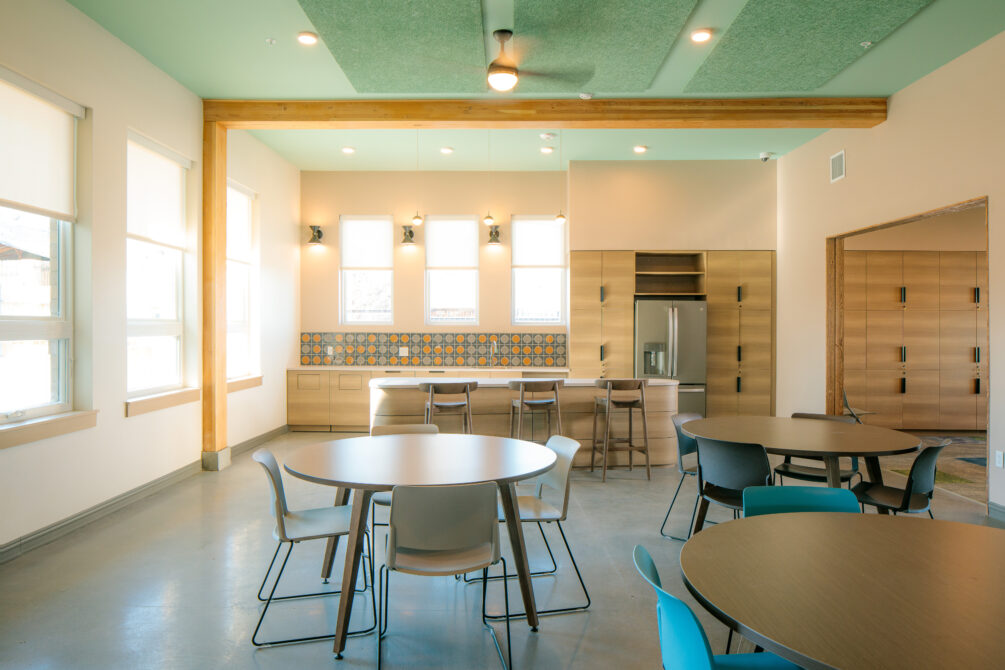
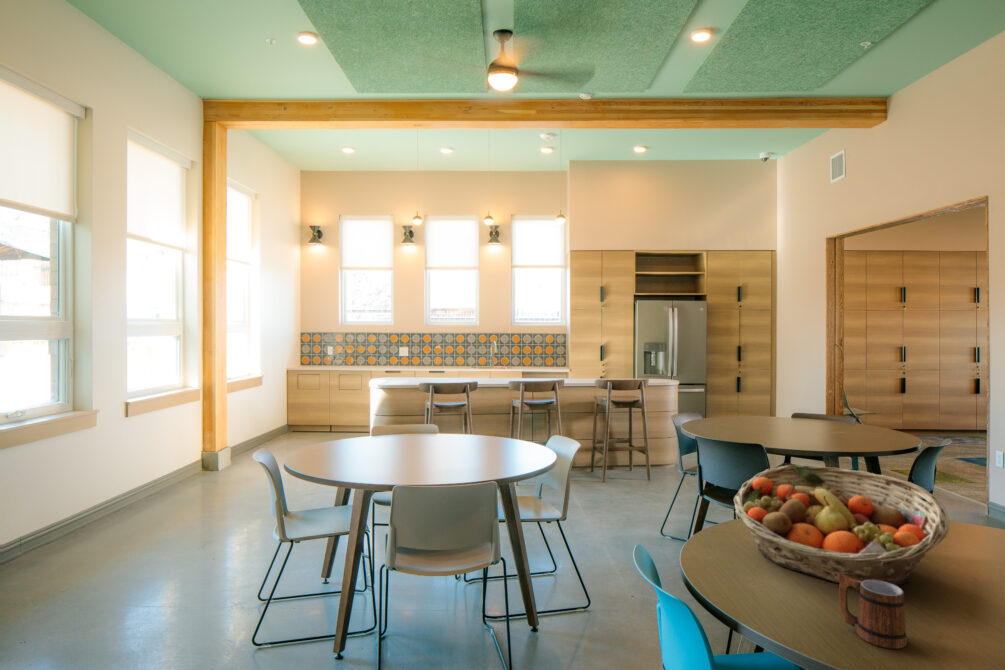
+ mug [837,572,908,650]
+ fruit basket [733,464,950,586]
